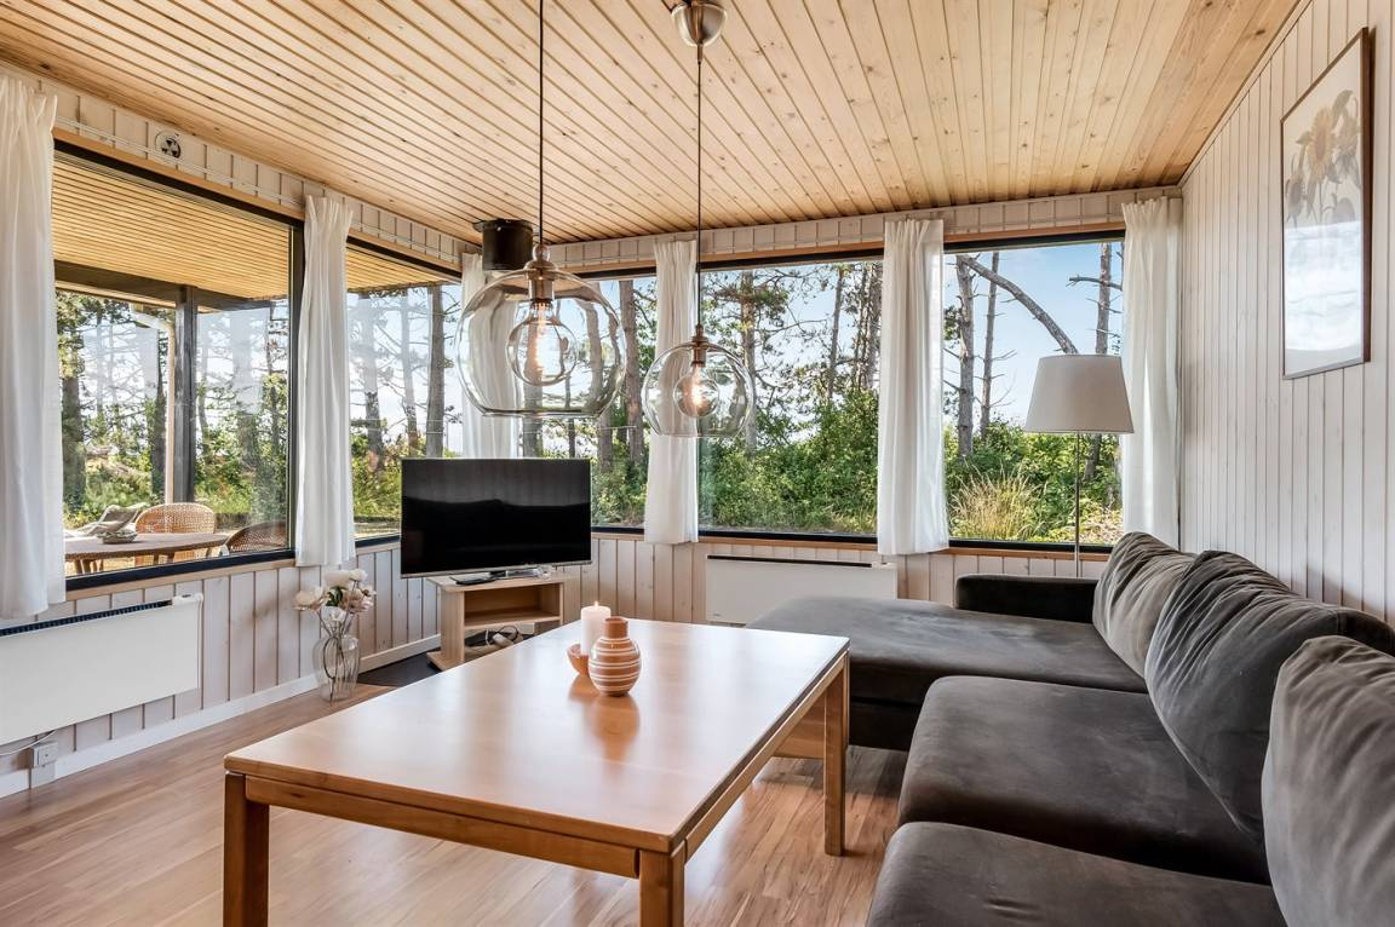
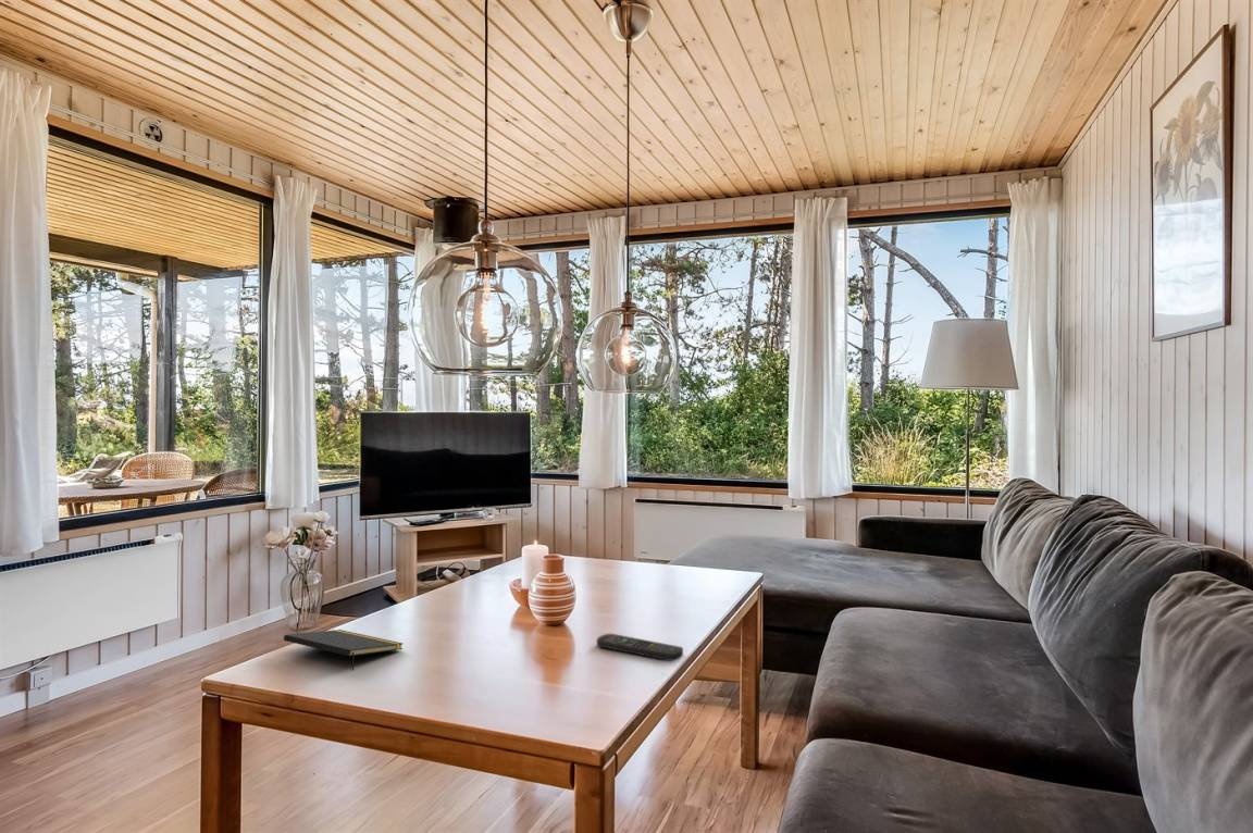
+ remote control [596,632,684,662]
+ notepad [283,629,404,671]
